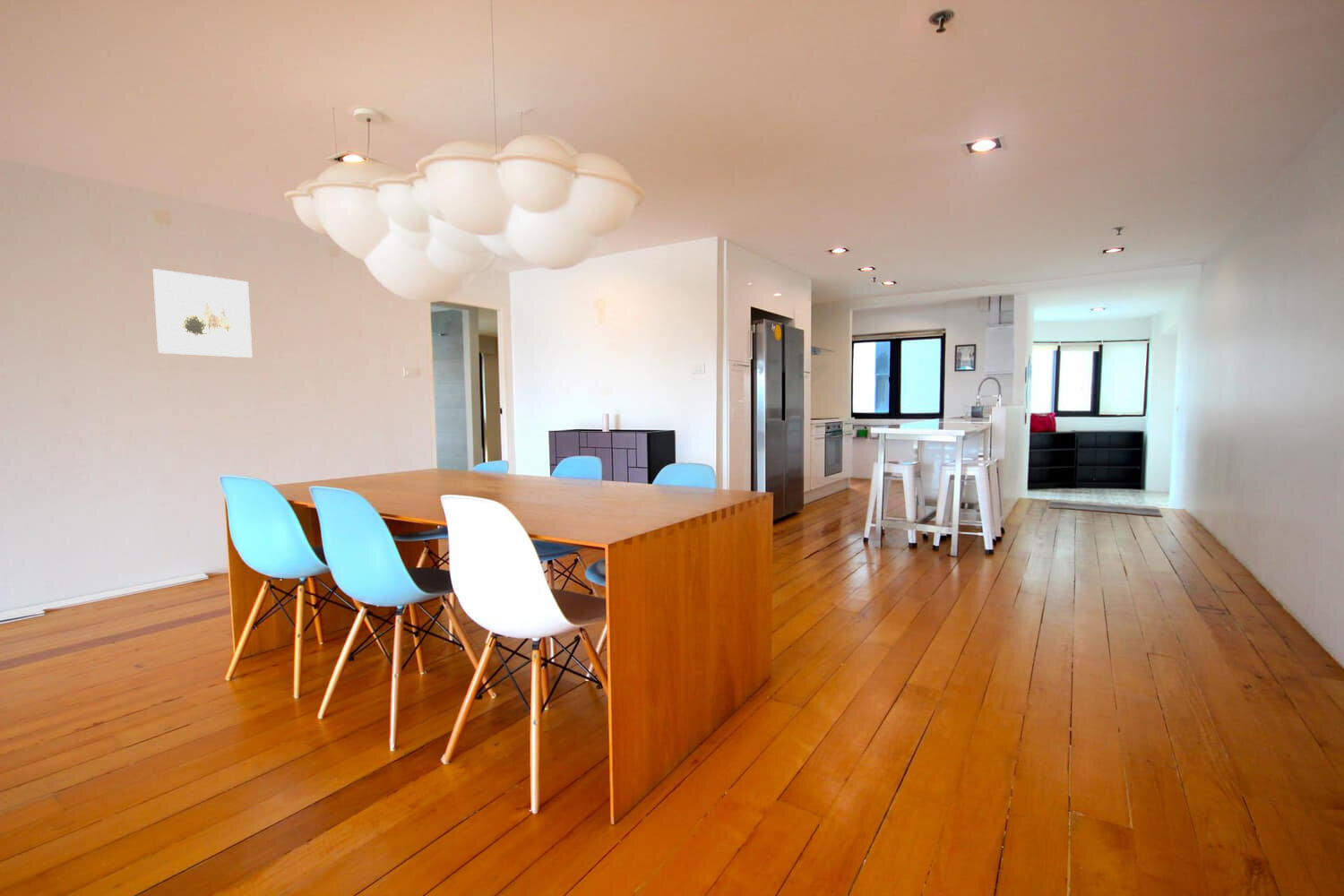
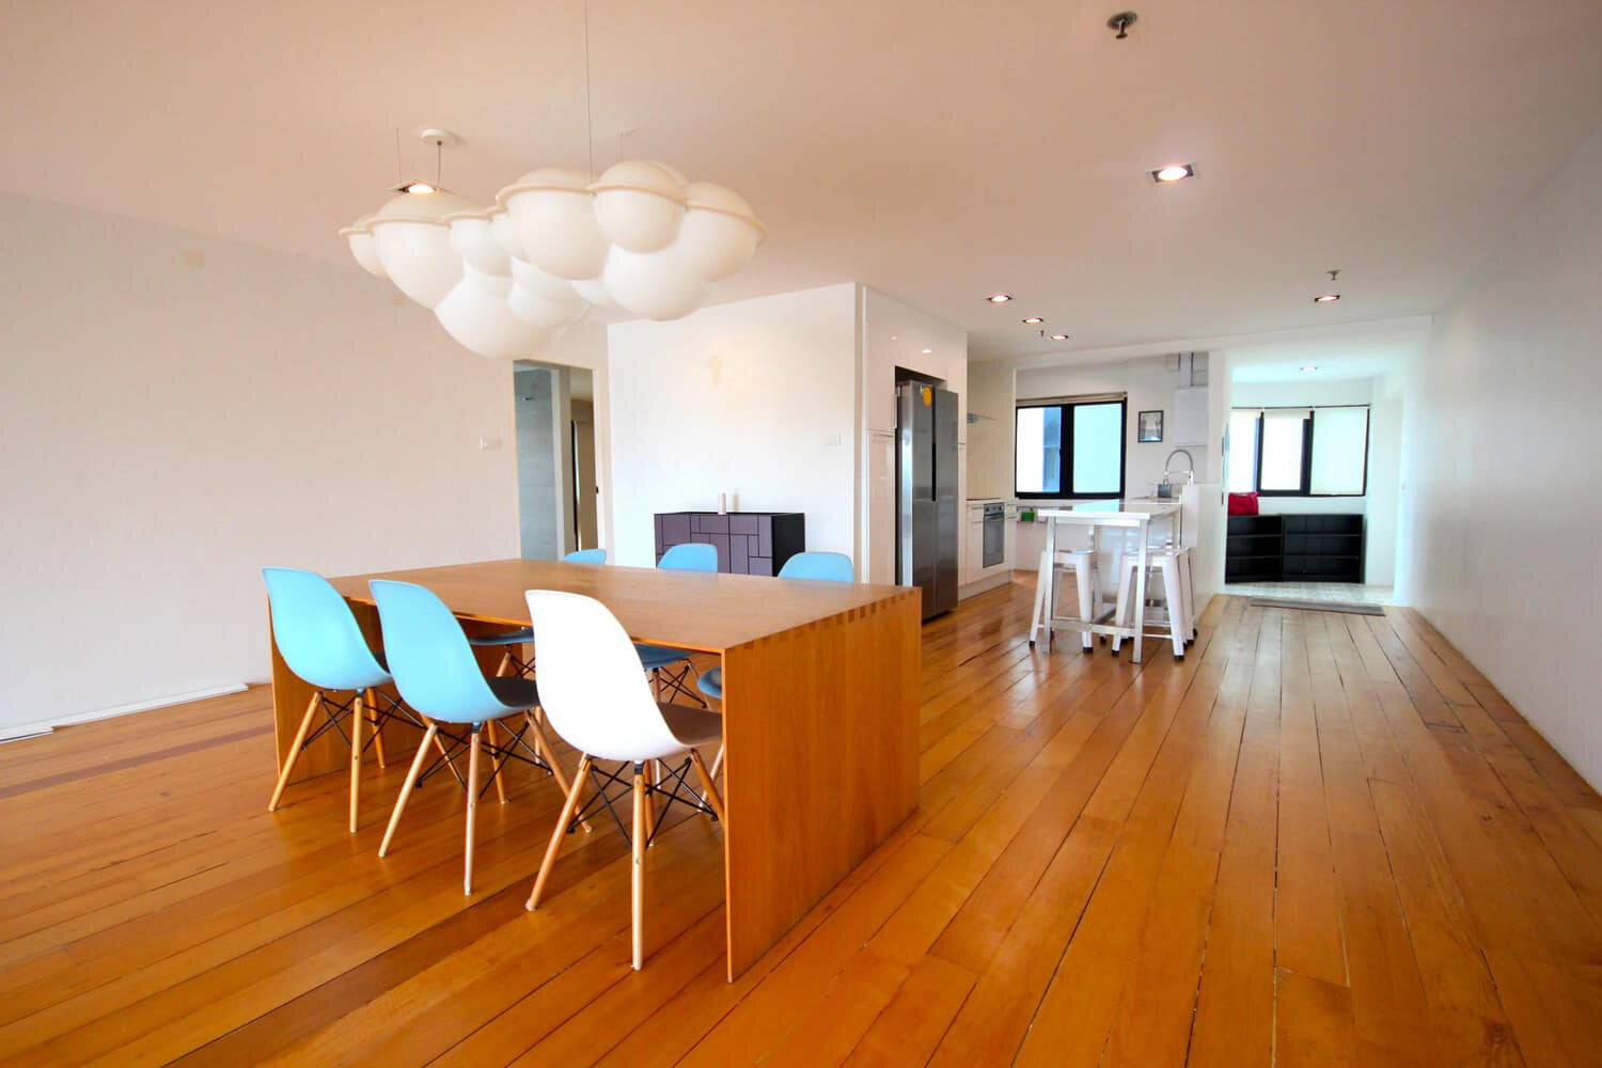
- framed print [152,268,254,358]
